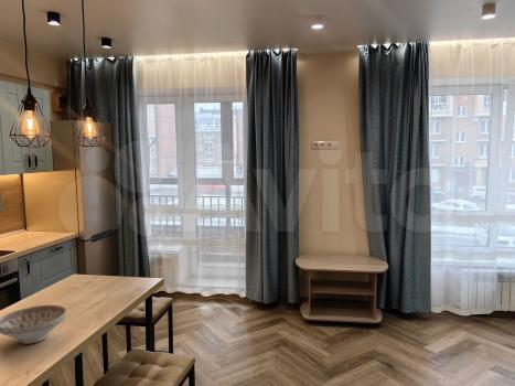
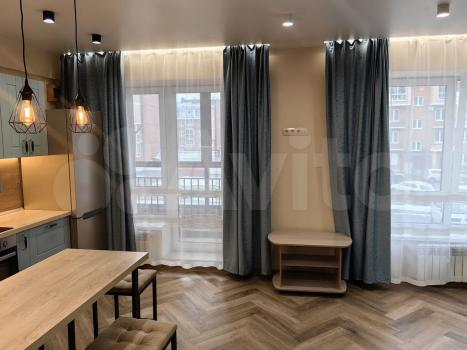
- decorative bowl [0,304,67,345]
